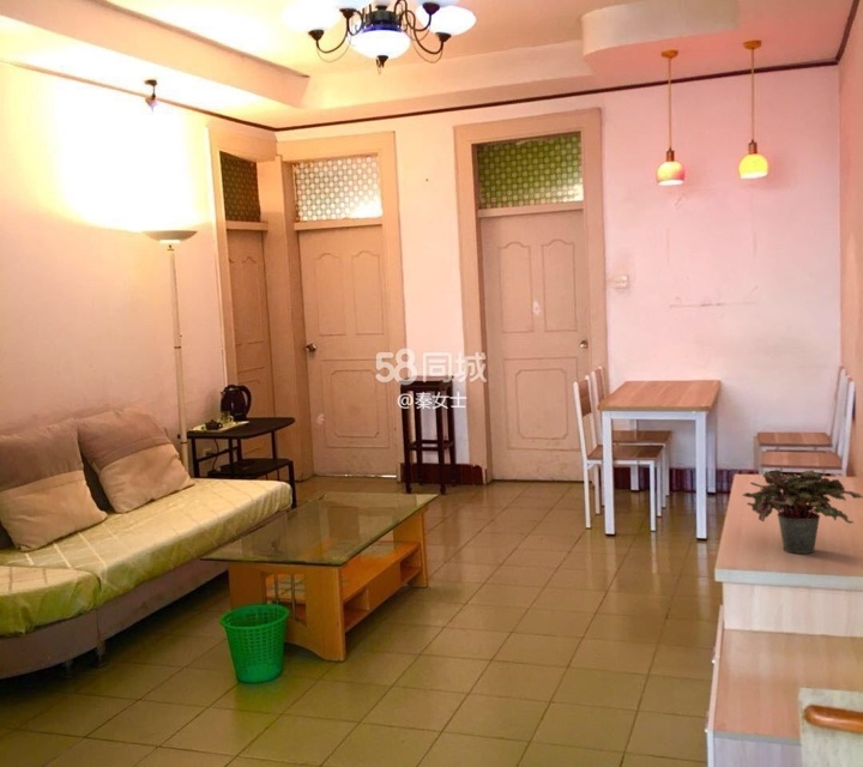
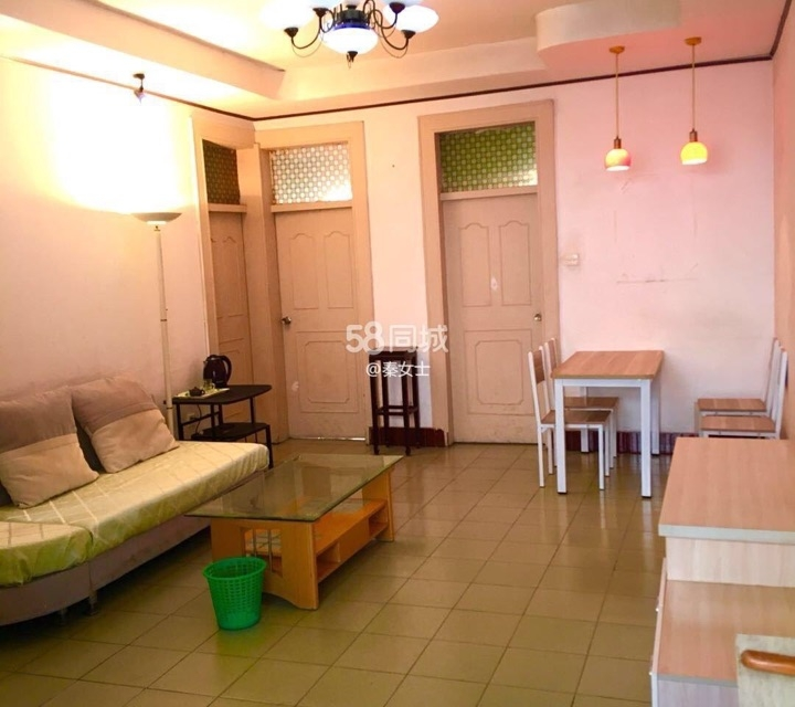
- potted plant [742,469,863,555]
